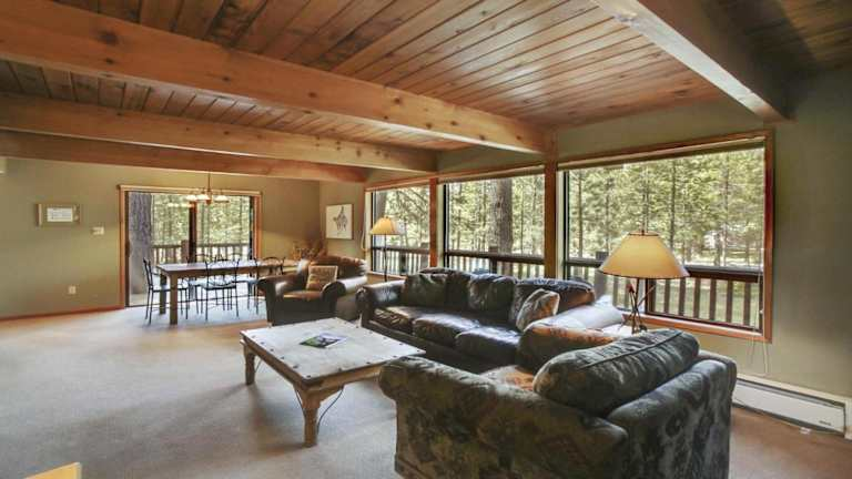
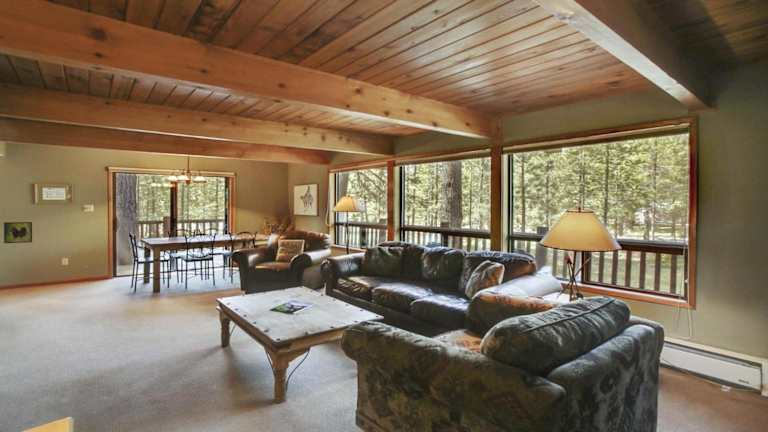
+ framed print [3,221,33,244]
